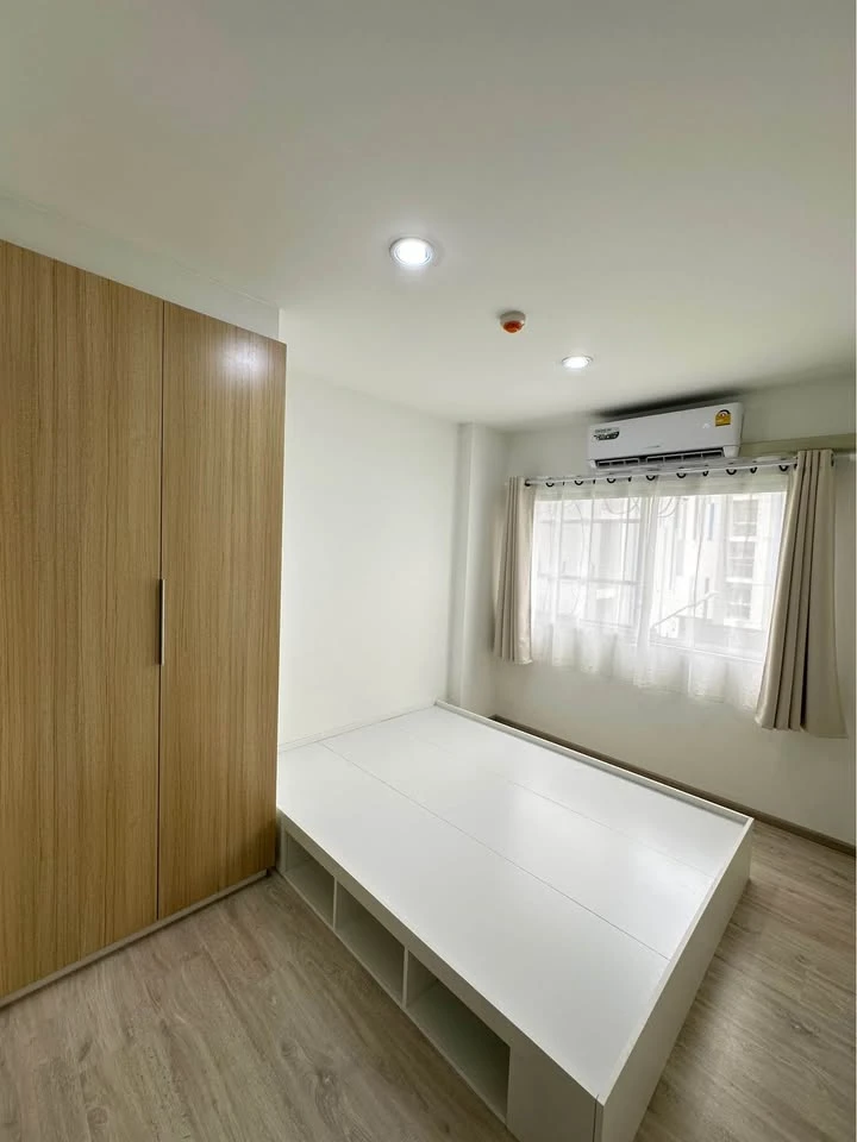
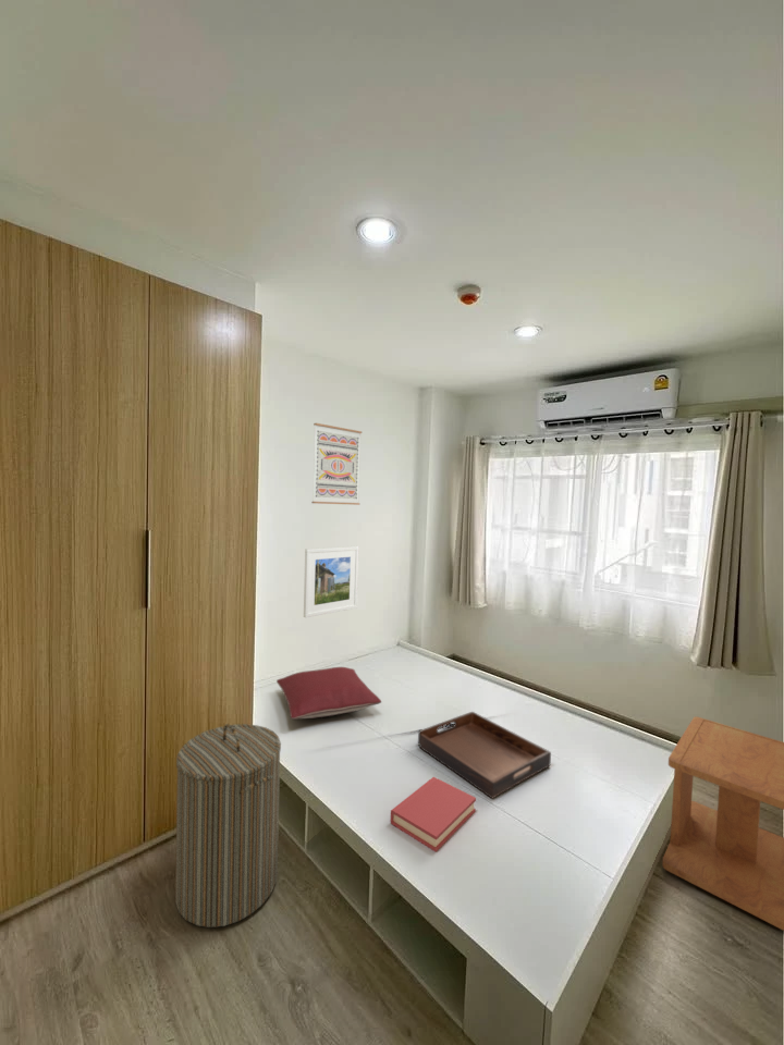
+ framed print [303,545,360,618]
+ side table [661,716,784,932]
+ hardback book [389,776,477,853]
+ wall art [310,422,363,506]
+ laundry hamper [174,723,282,929]
+ pillow [275,666,382,721]
+ serving tray [417,711,552,800]
